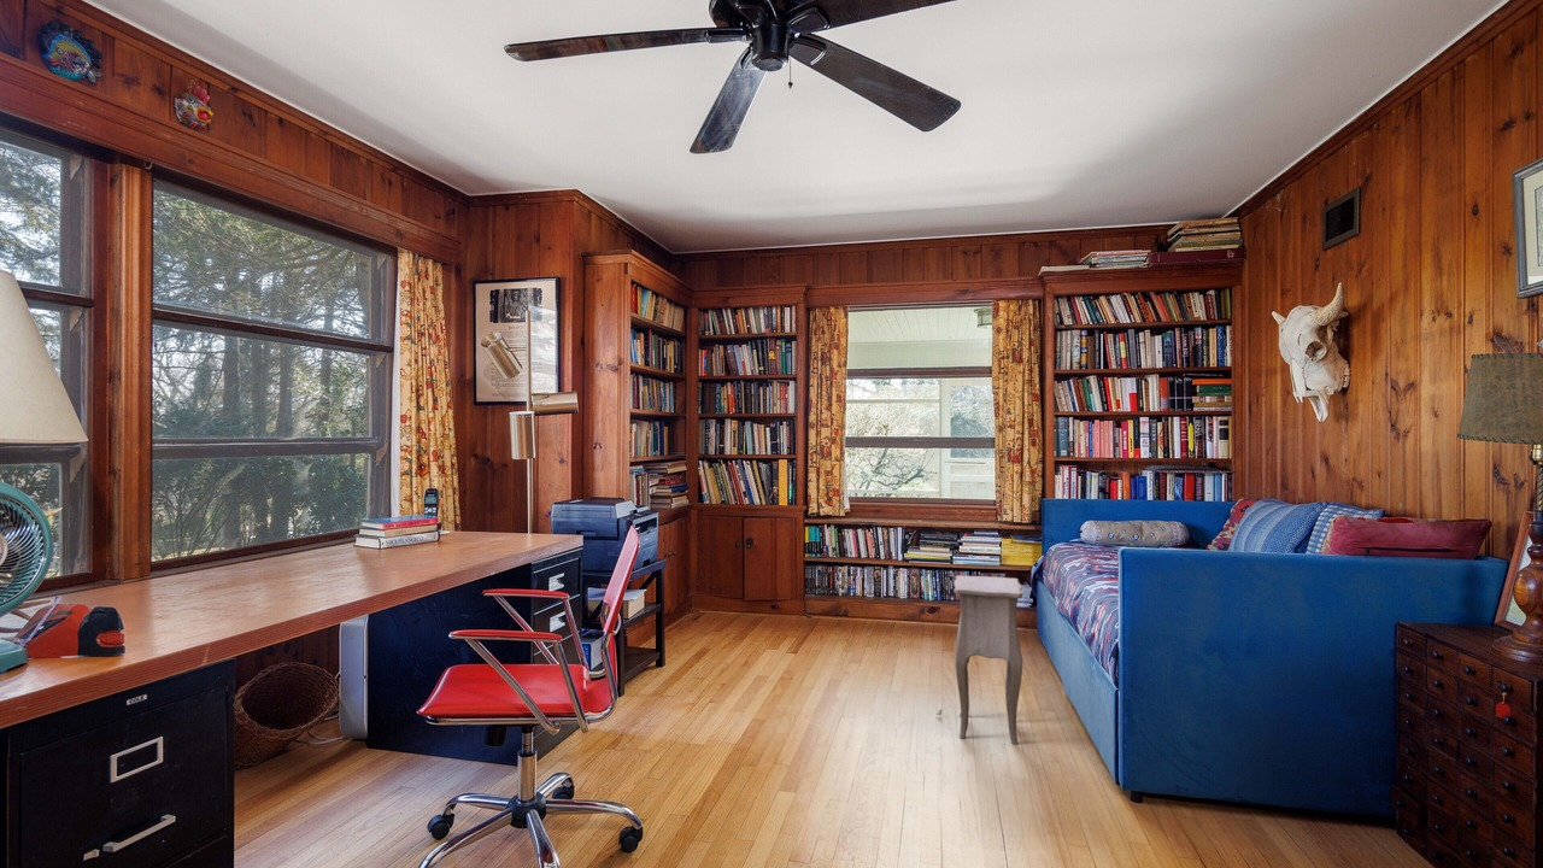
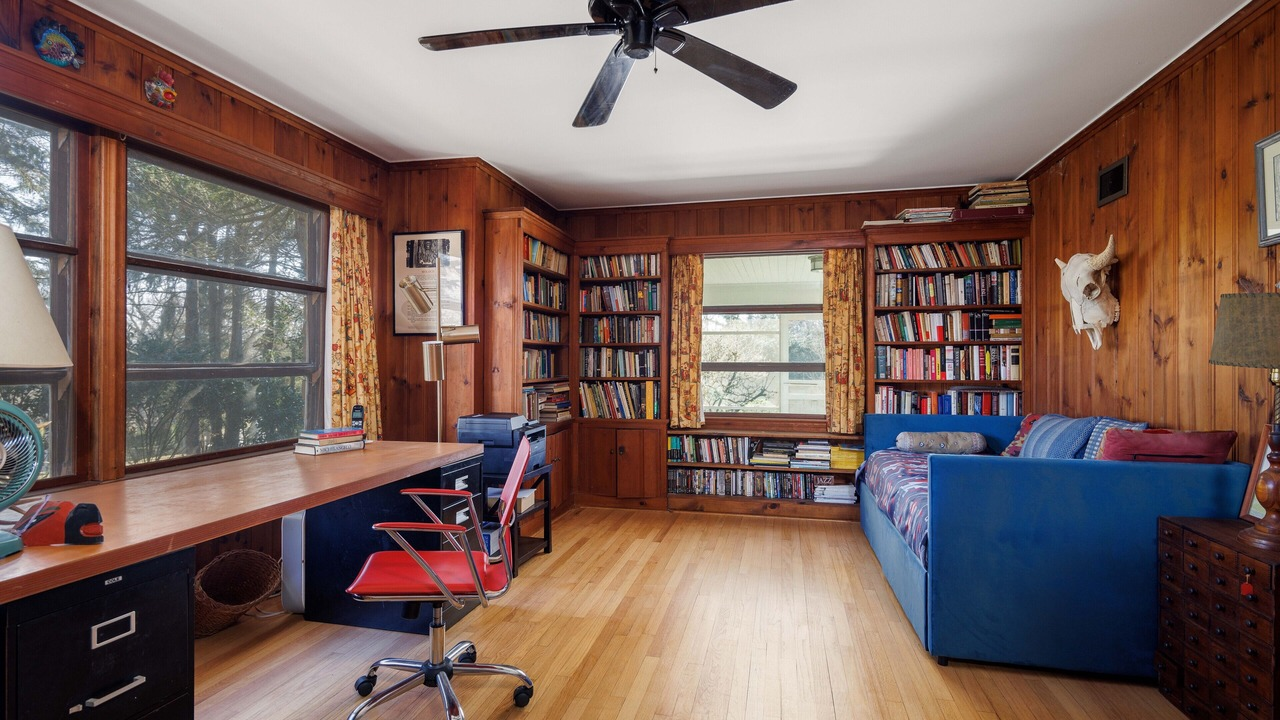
- side table [934,575,1025,745]
